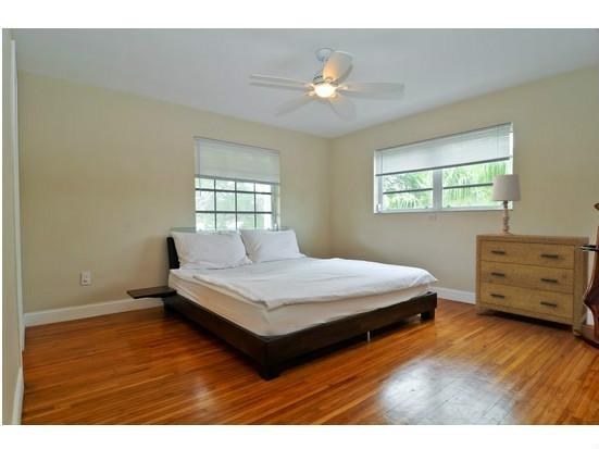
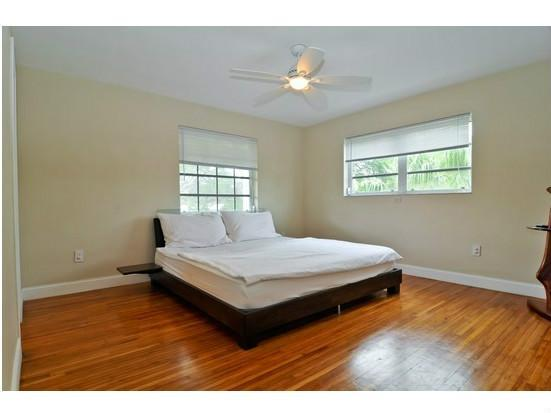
- dresser [474,233,590,337]
- table lamp [490,173,522,236]
